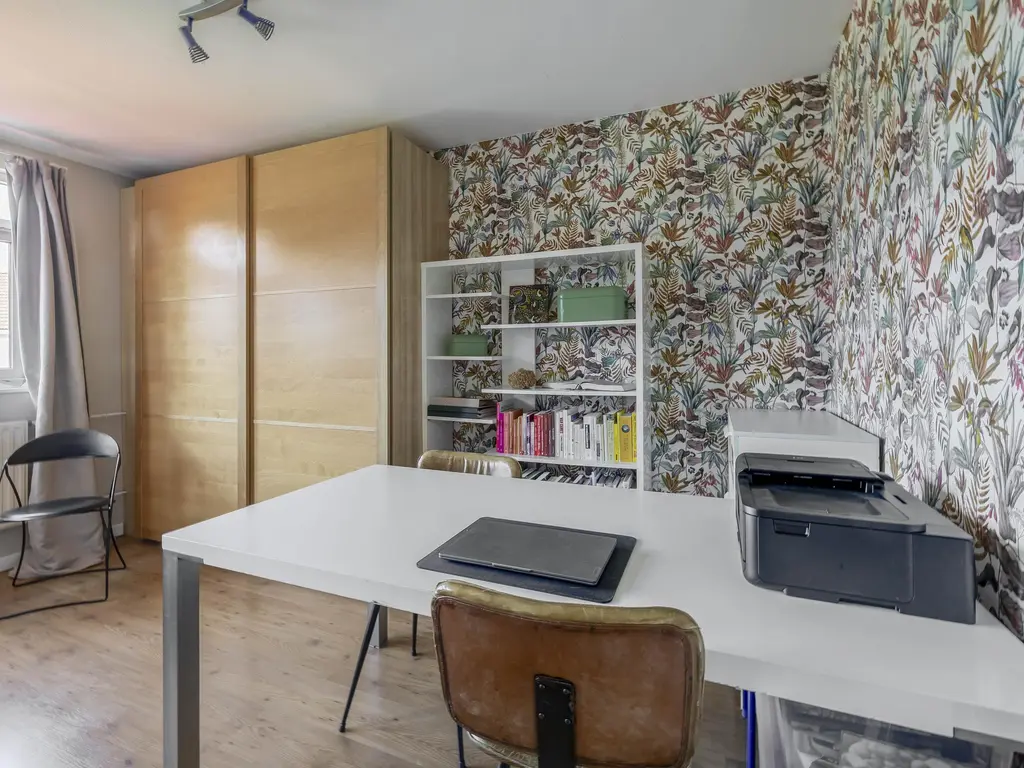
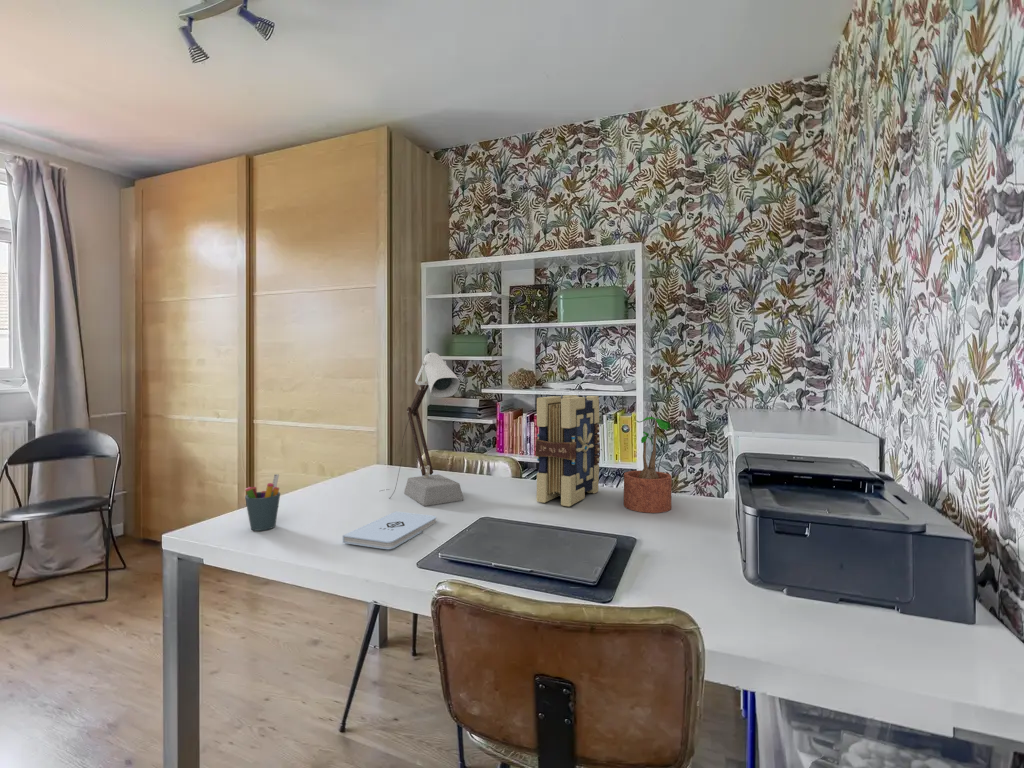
+ potted plant [623,416,674,514]
+ book [535,394,601,507]
+ desk lamp [380,348,464,507]
+ notepad [342,510,437,550]
+ pen holder [244,473,281,532]
